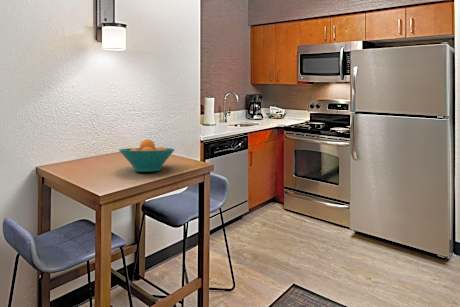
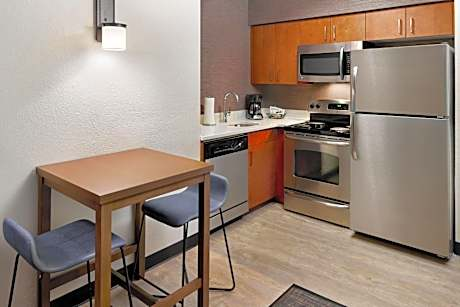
- fruit bowl [118,138,176,173]
